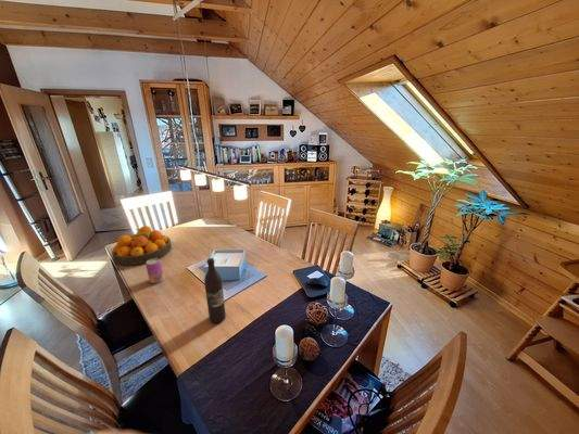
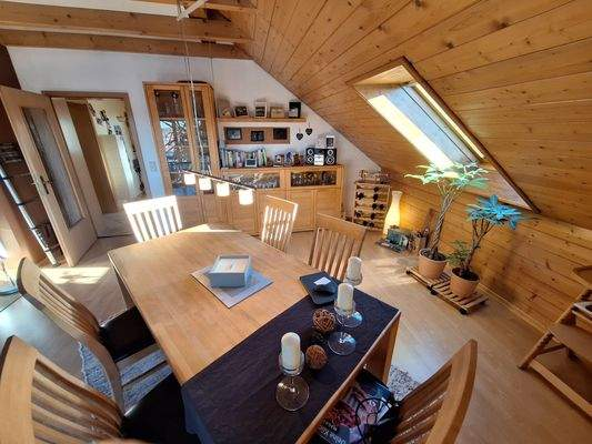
- fruit bowl [111,225,173,266]
- wine bottle [203,257,227,324]
- beverage can [144,258,165,284]
